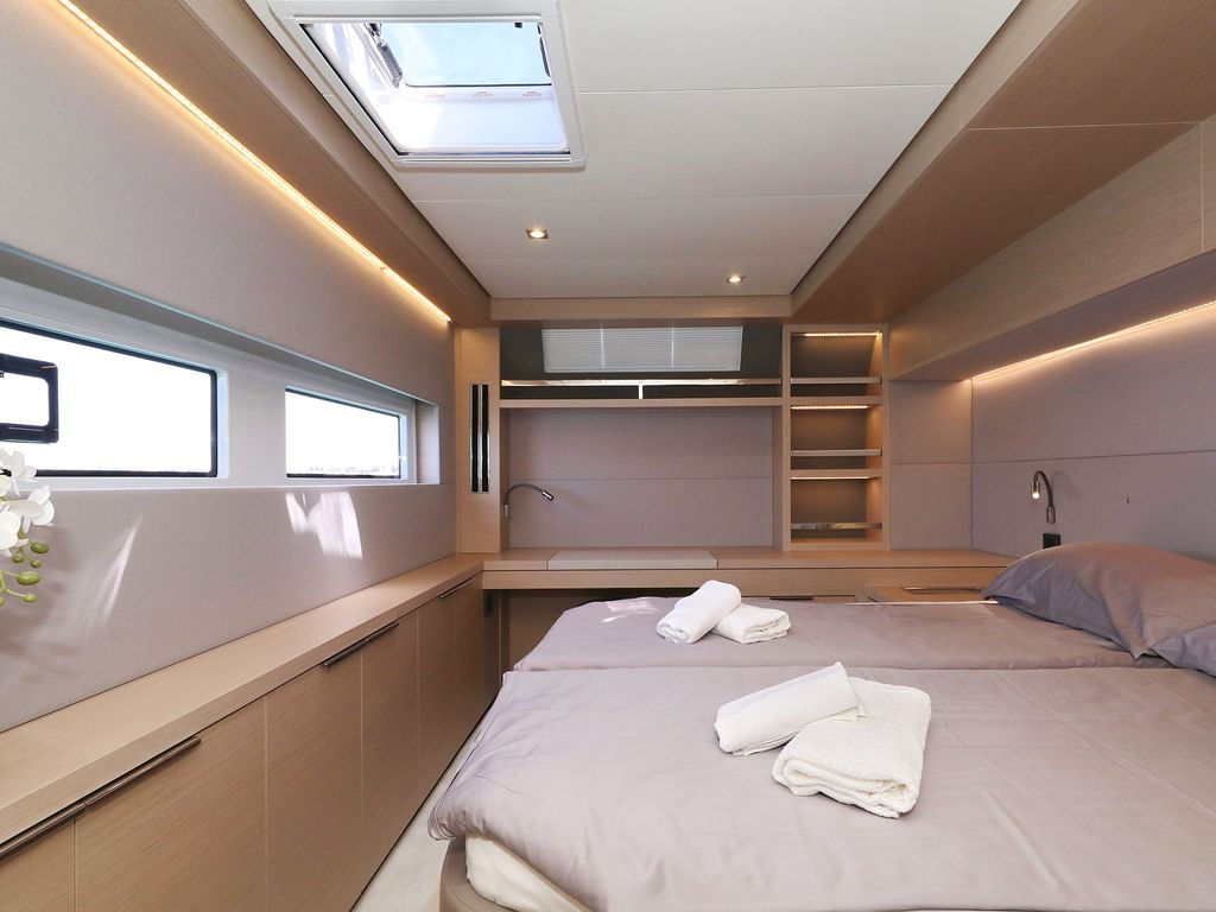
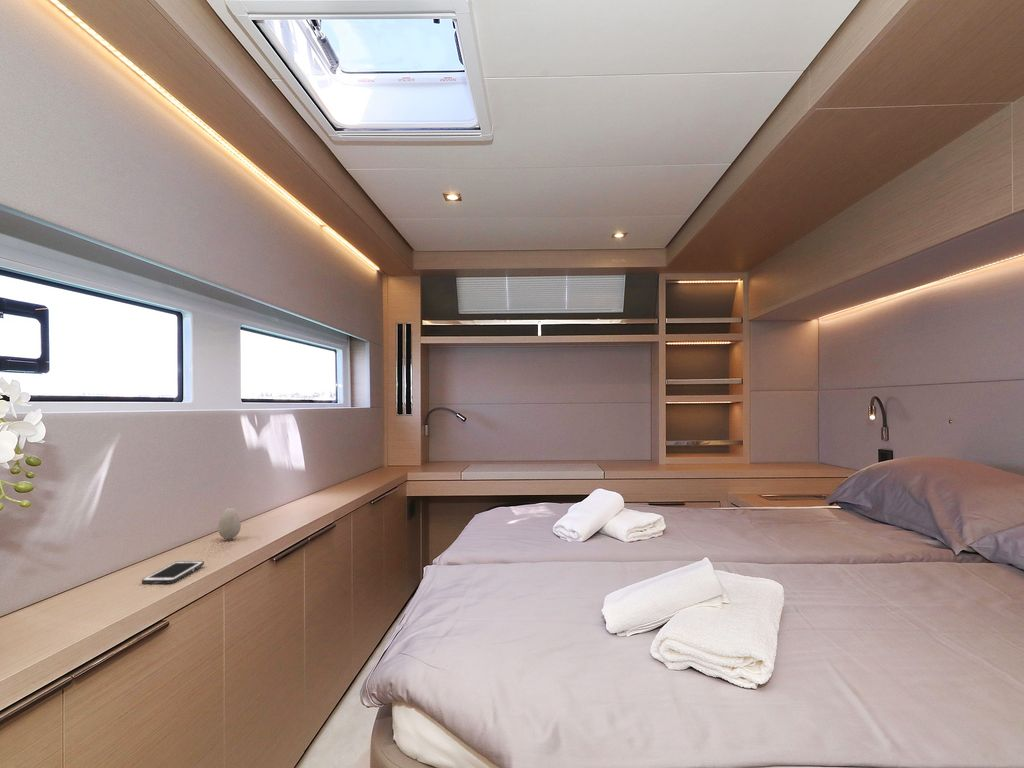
+ cell phone [141,560,205,585]
+ decorative egg [217,506,242,540]
